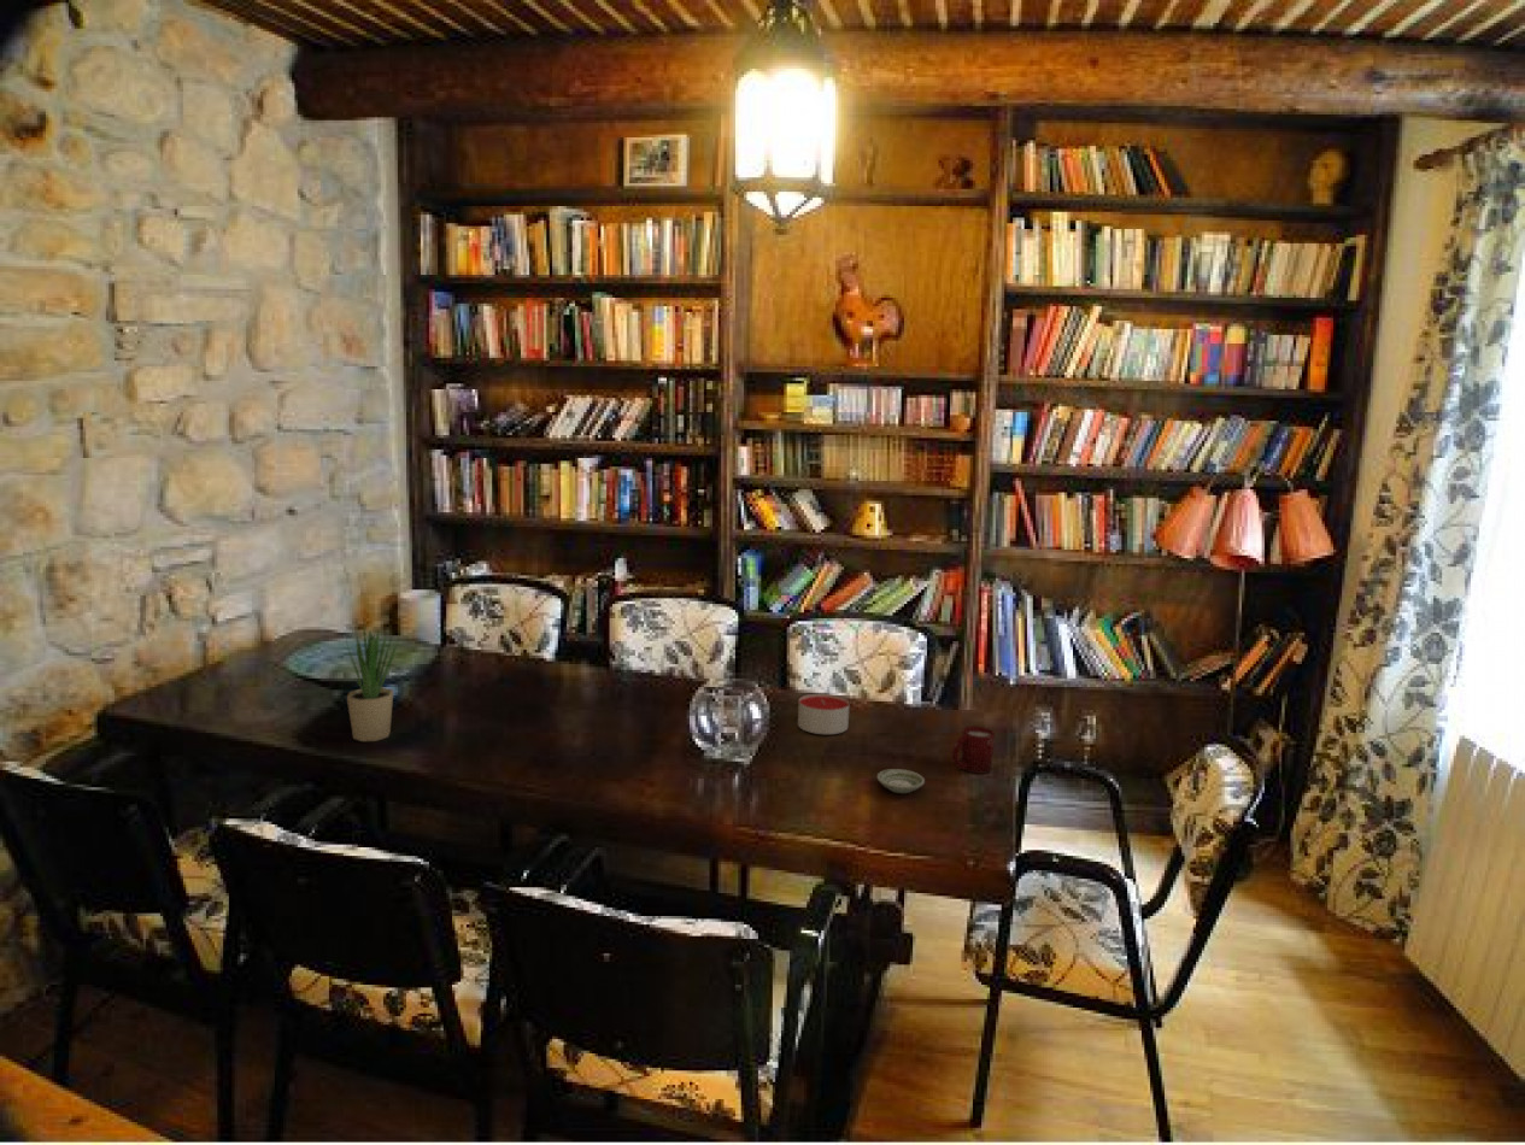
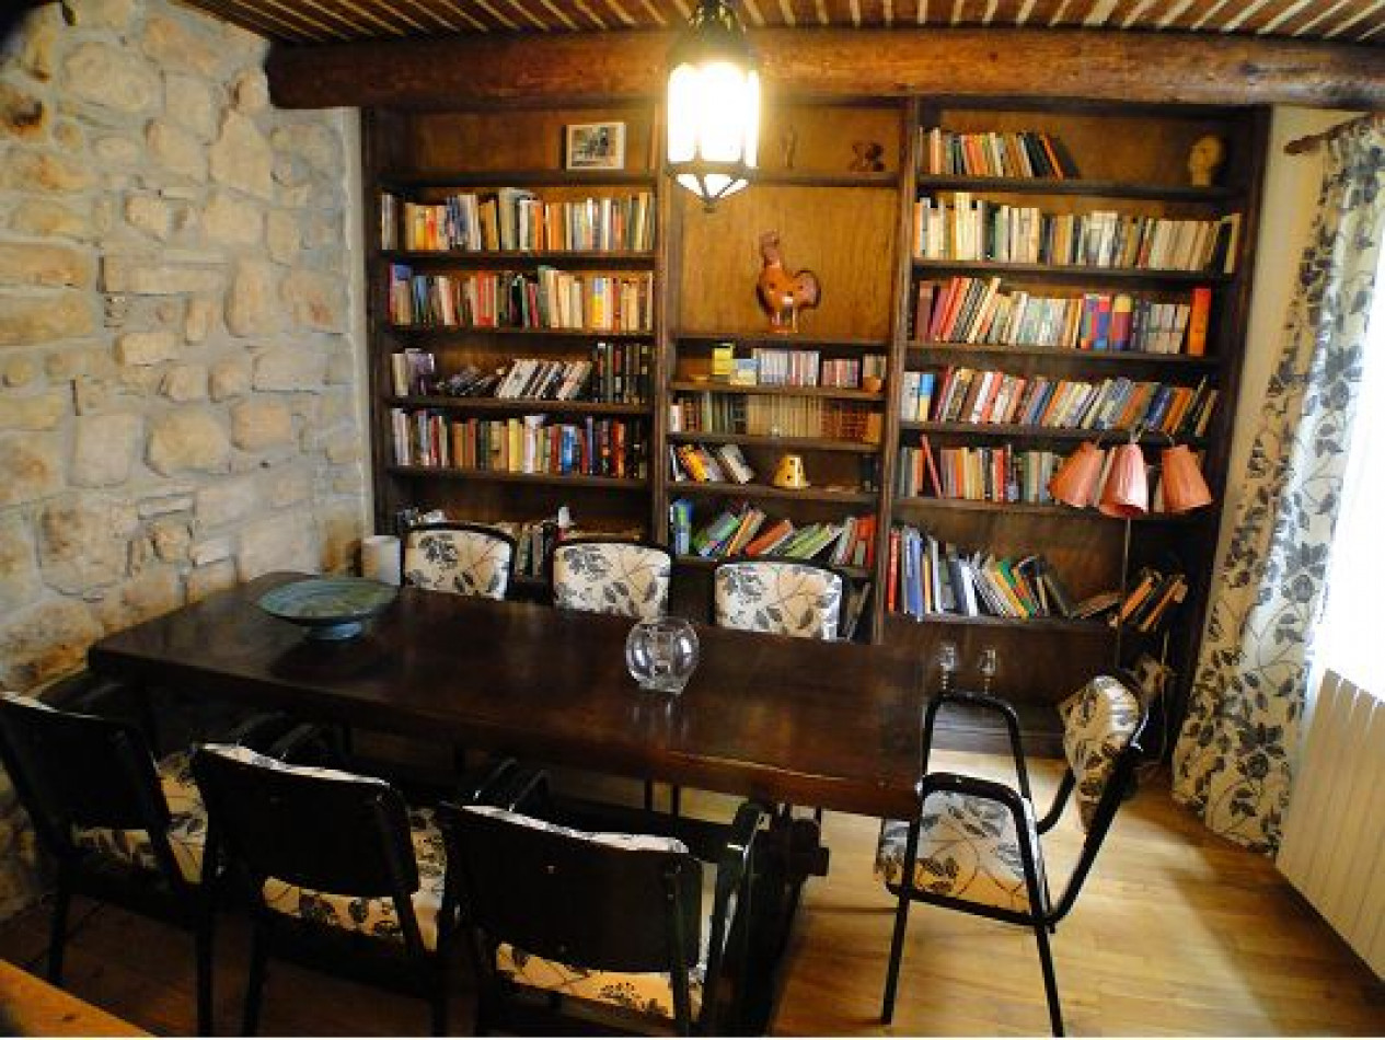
- saucer [876,768,926,794]
- cup [951,724,996,775]
- potted plant [345,617,400,742]
- candle [797,693,851,735]
